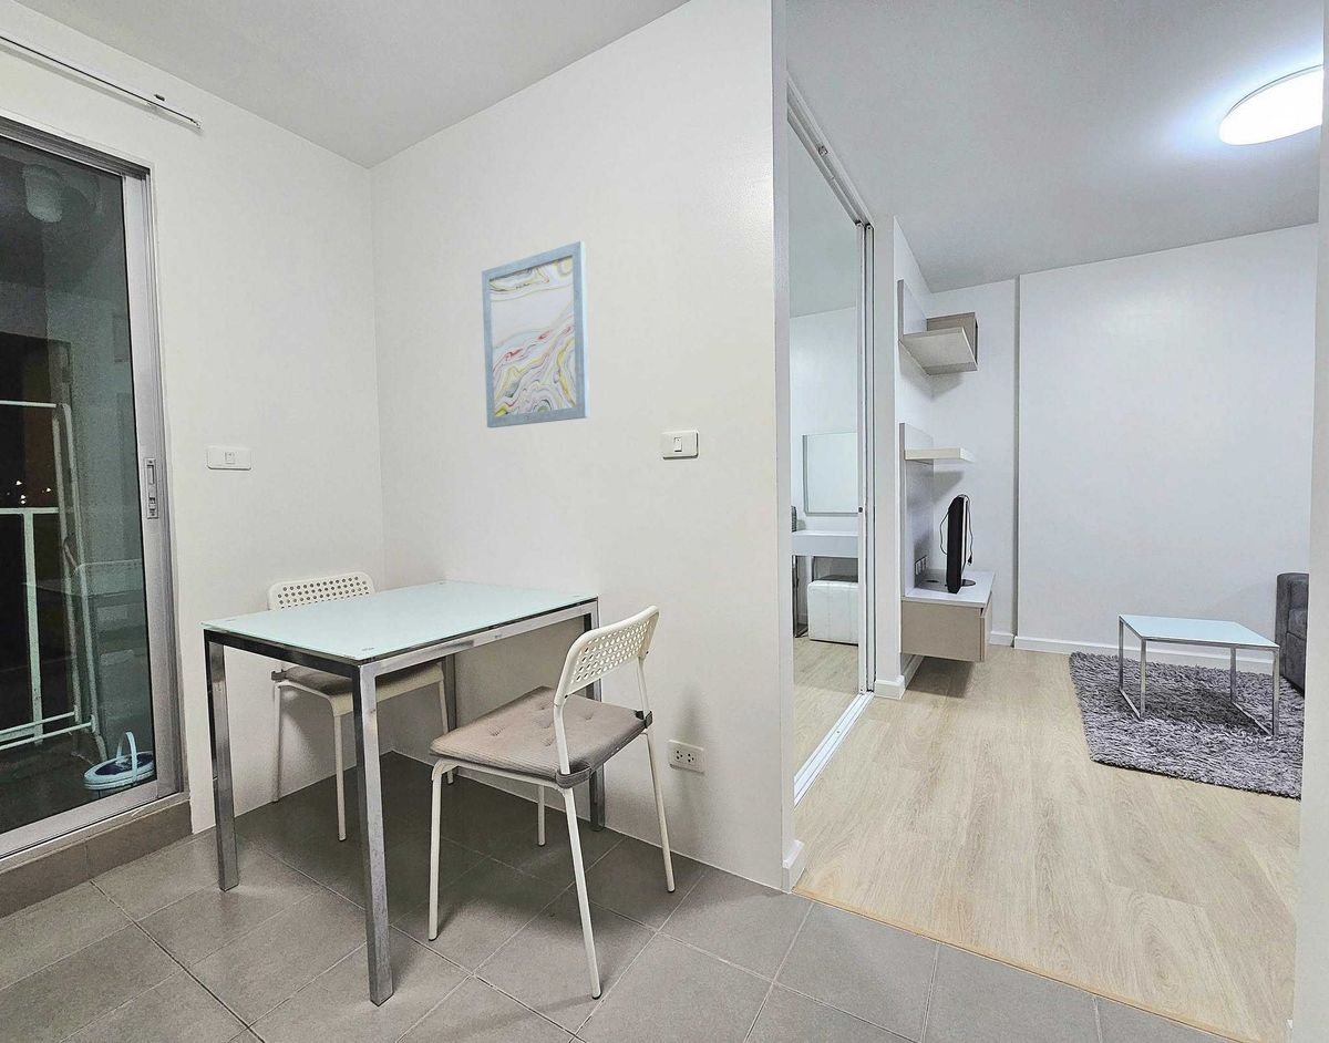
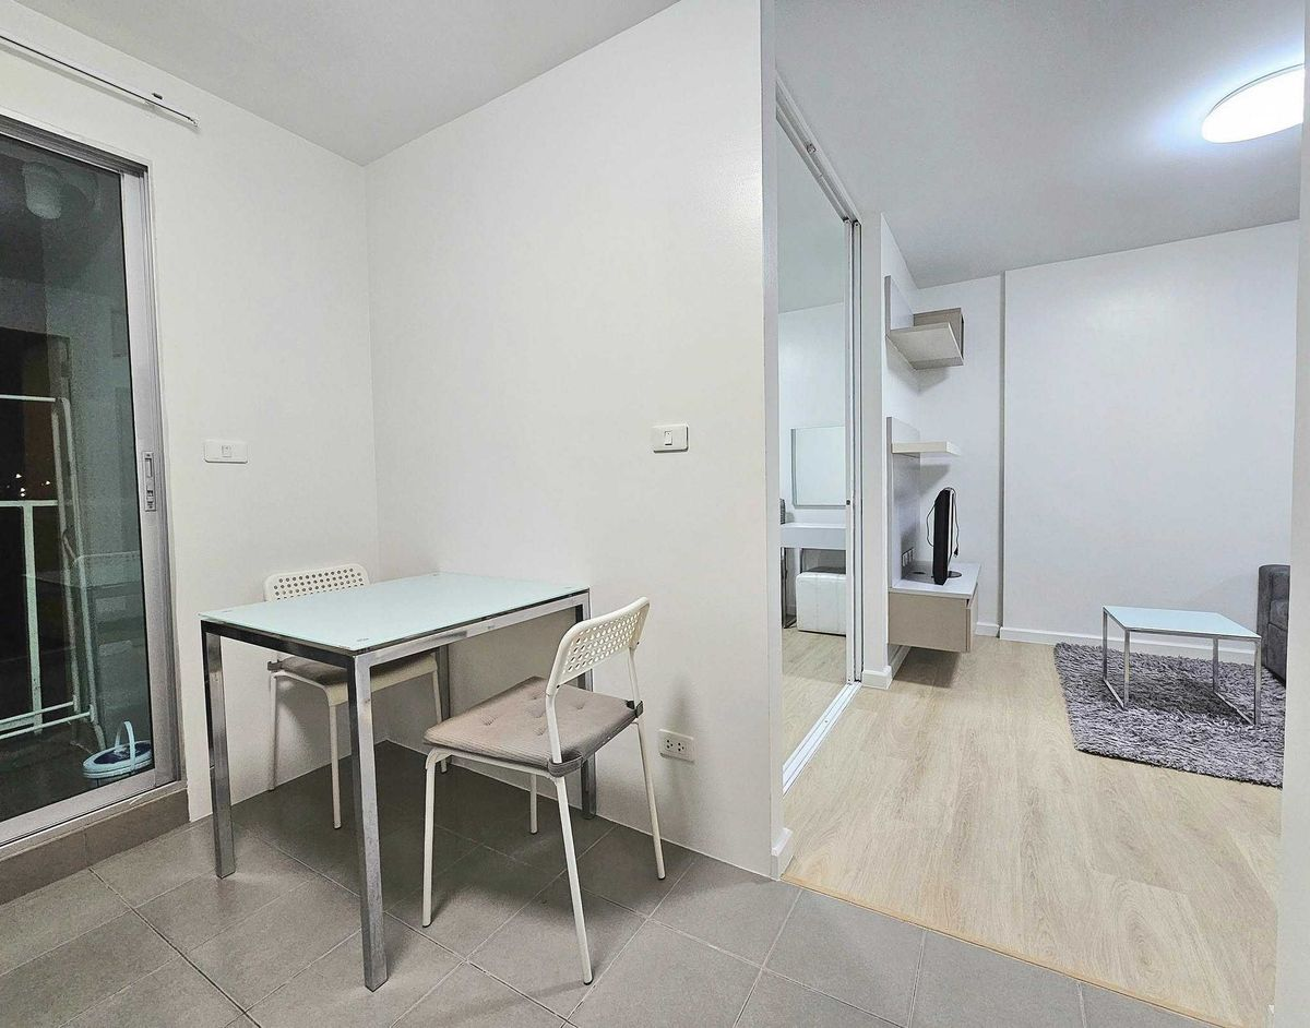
- wall art [481,240,590,428]
